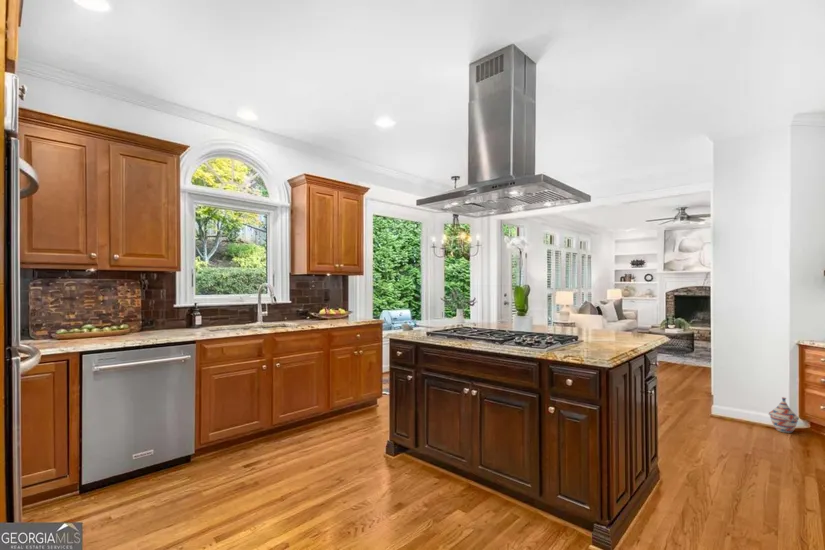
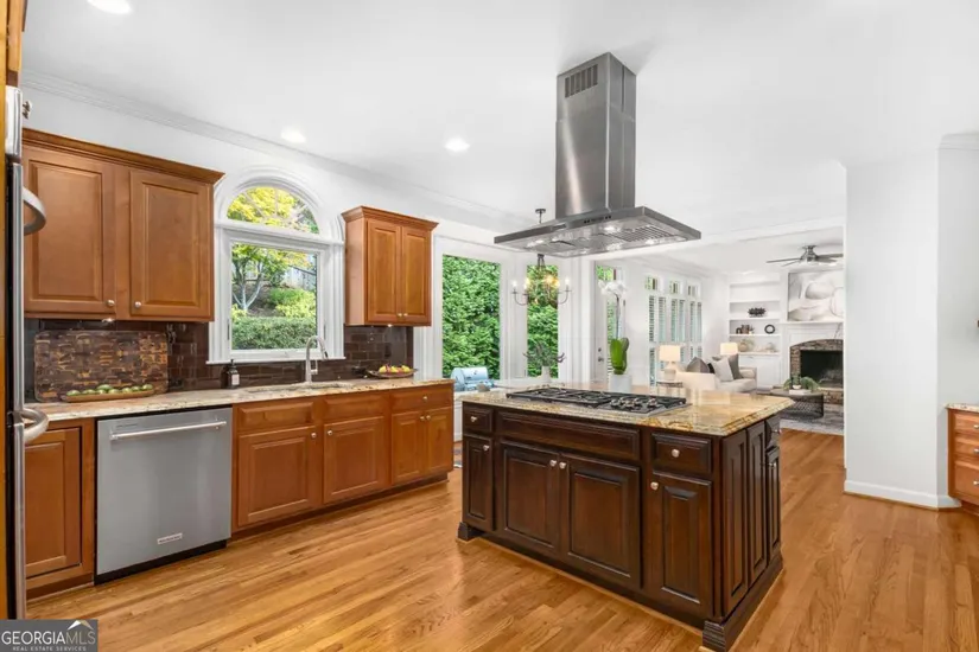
- woven basket [767,396,800,434]
